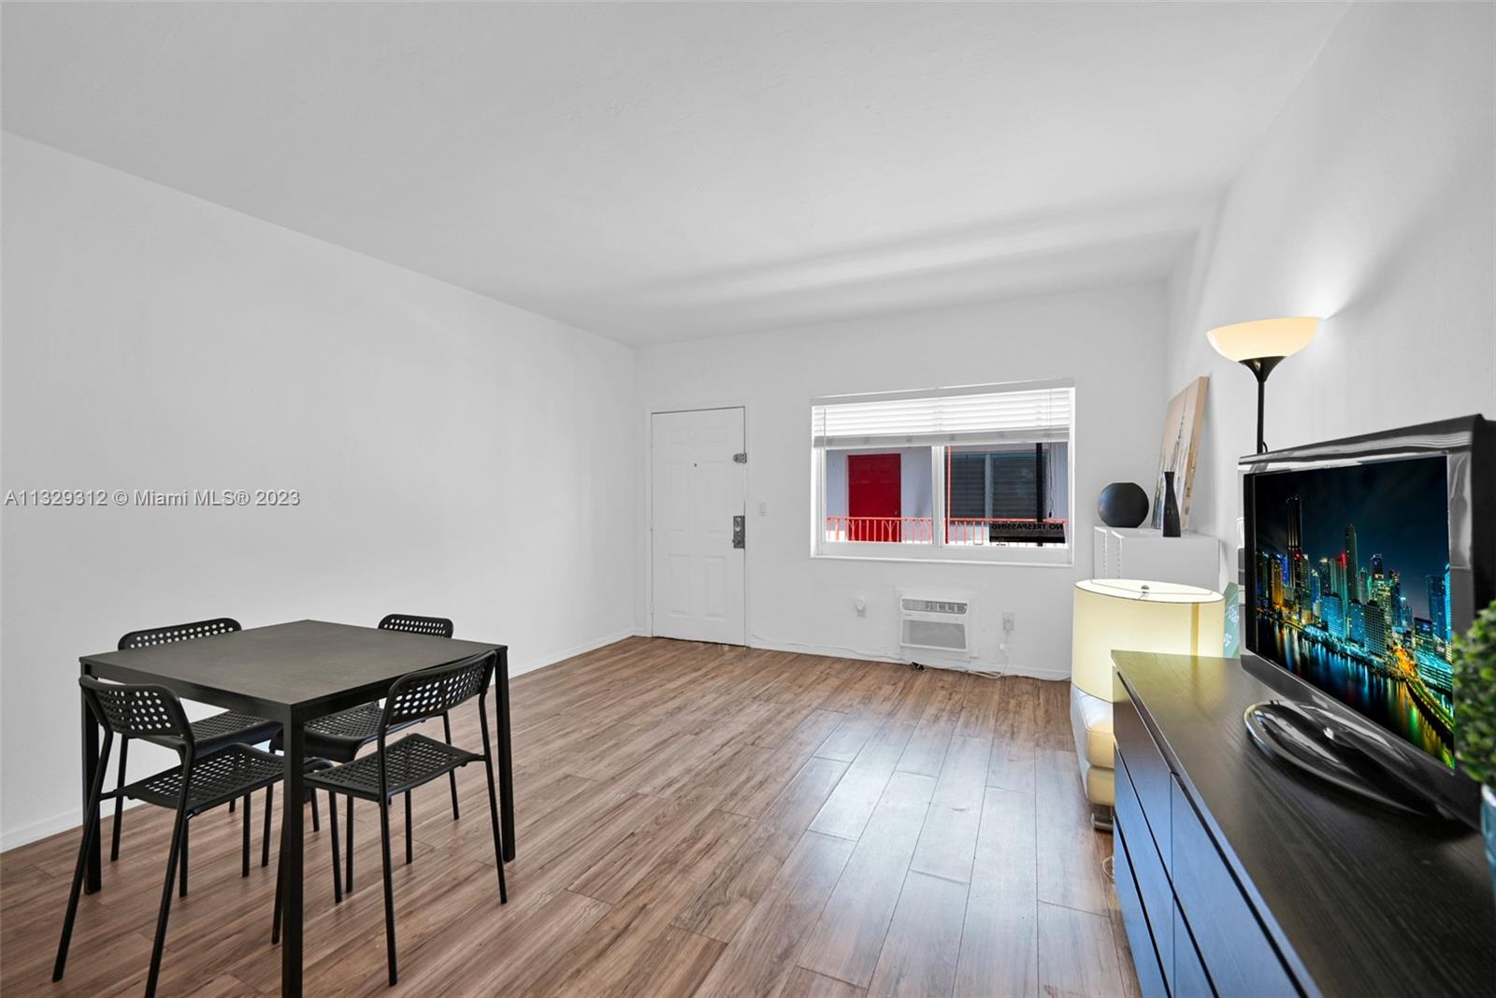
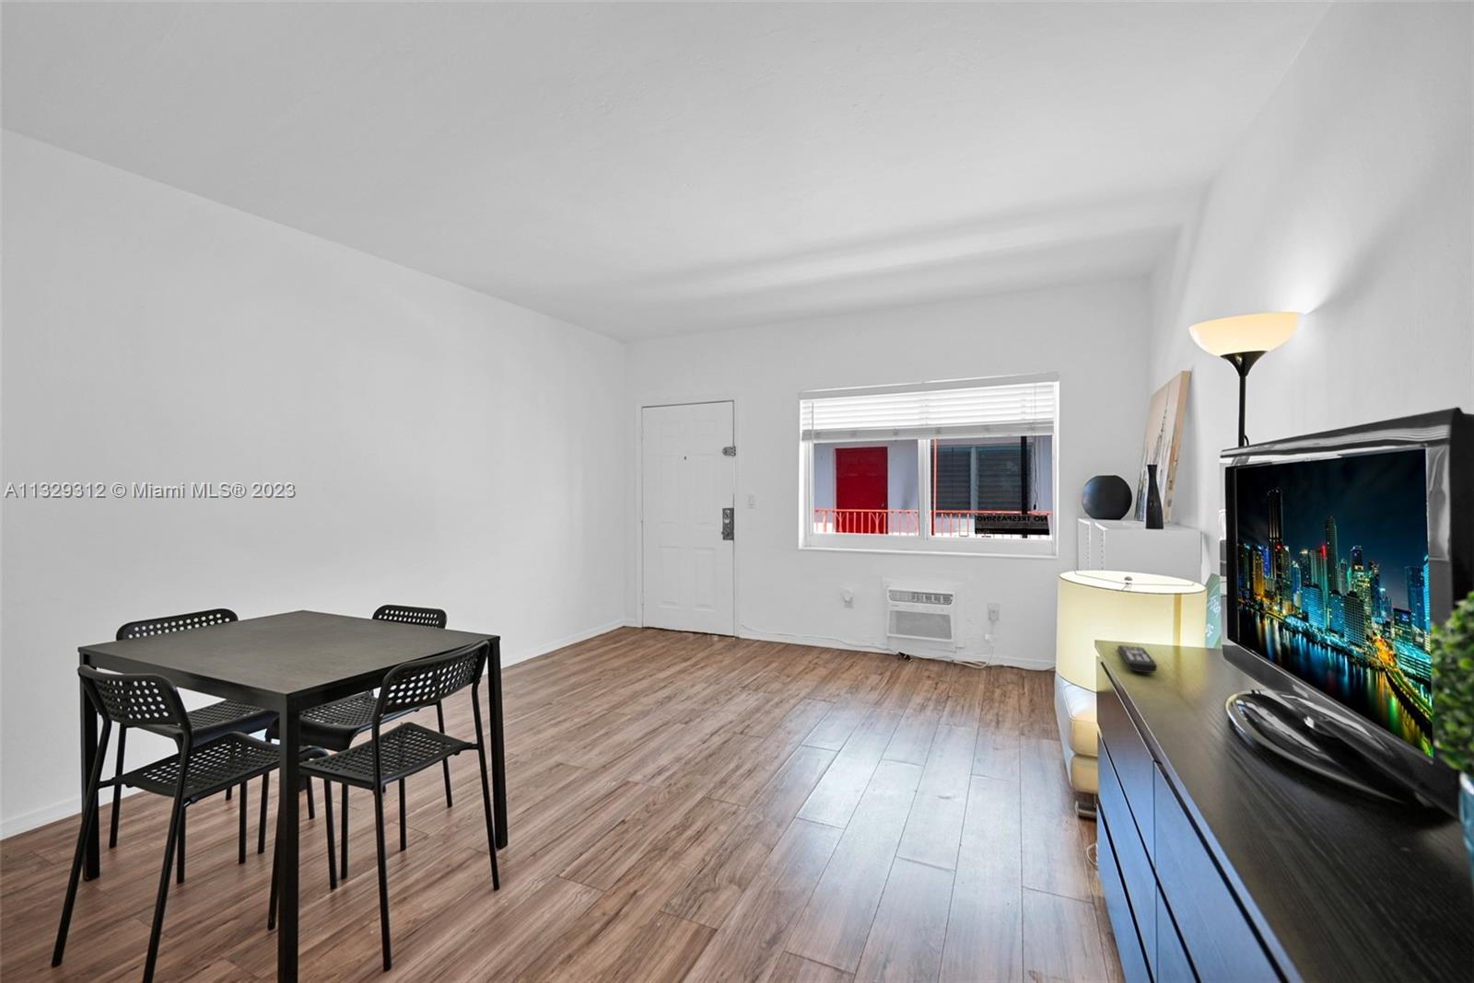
+ remote control [1116,644,1158,674]
